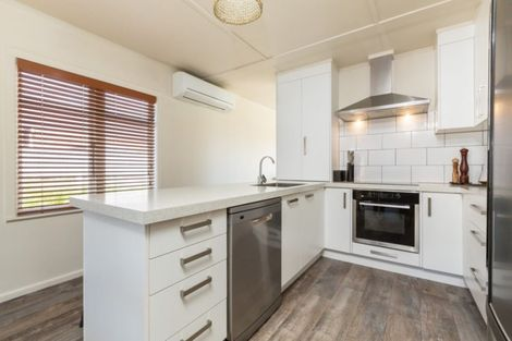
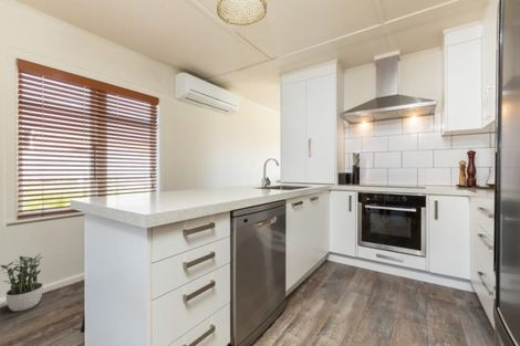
+ potted plant [0,252,44,312]
